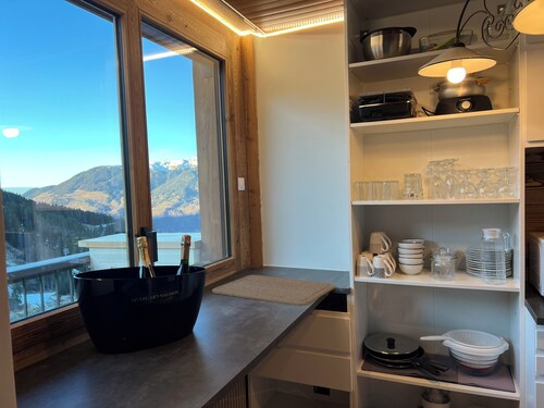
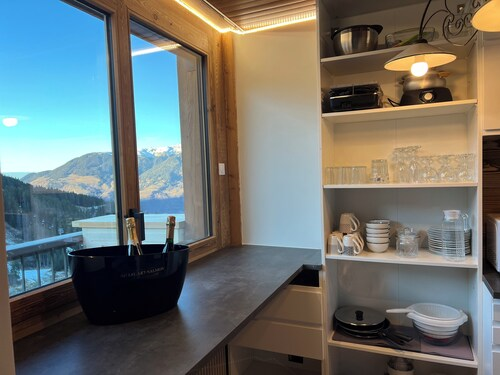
- chopping board [211,274,336,307]
